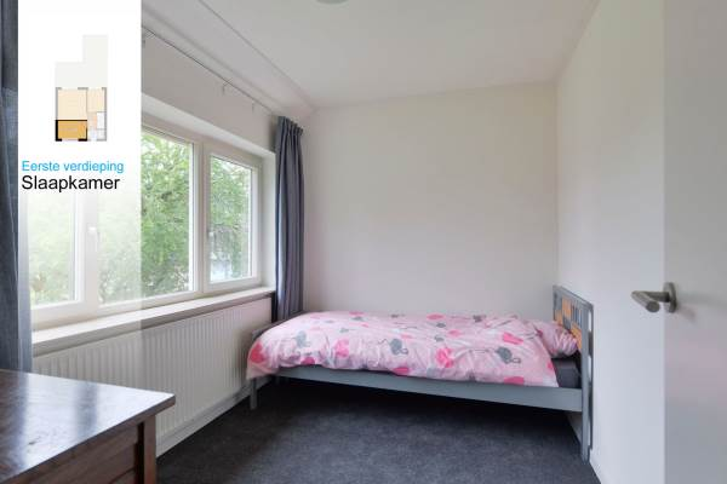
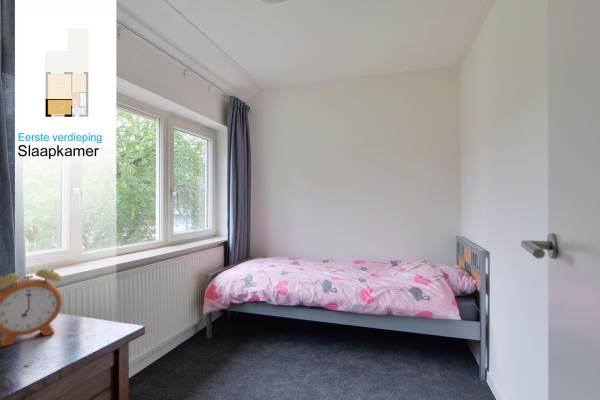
+ alarm clock [0,258,63,348]
